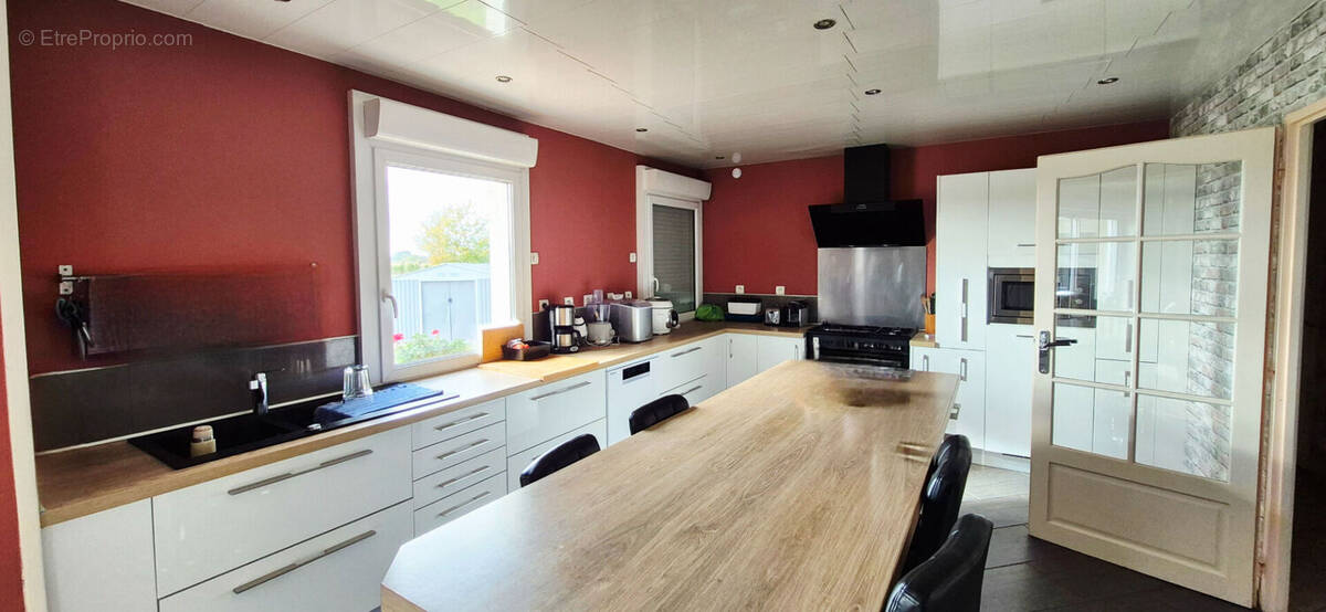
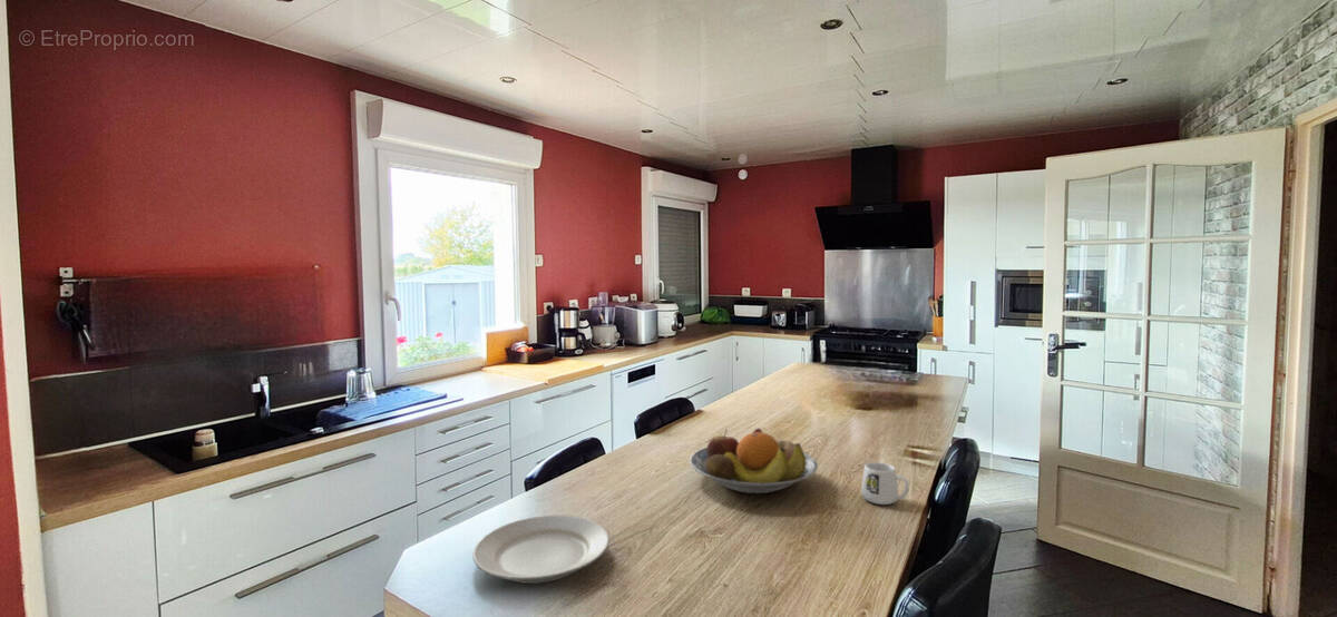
+ fruit bowl [689,428,819,494]
+ plate [471,515,611,585]
+ mug [860,461,910,506]
